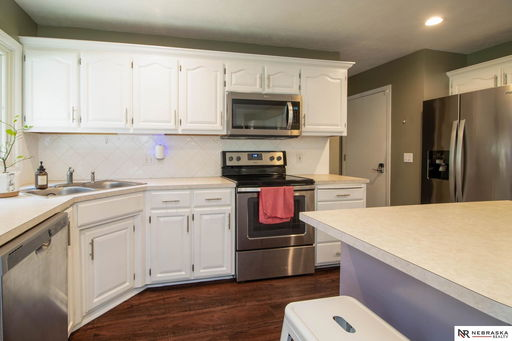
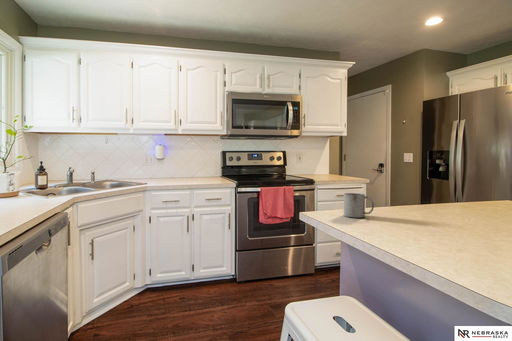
+ mug [343,192,375,218]
